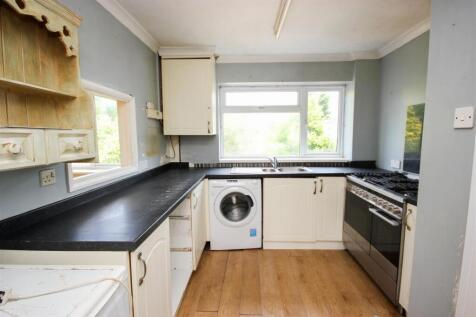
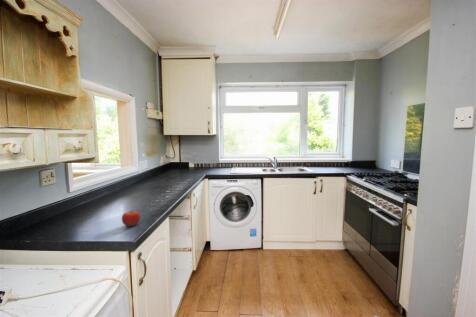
+ fruit [121,208,141,228]
